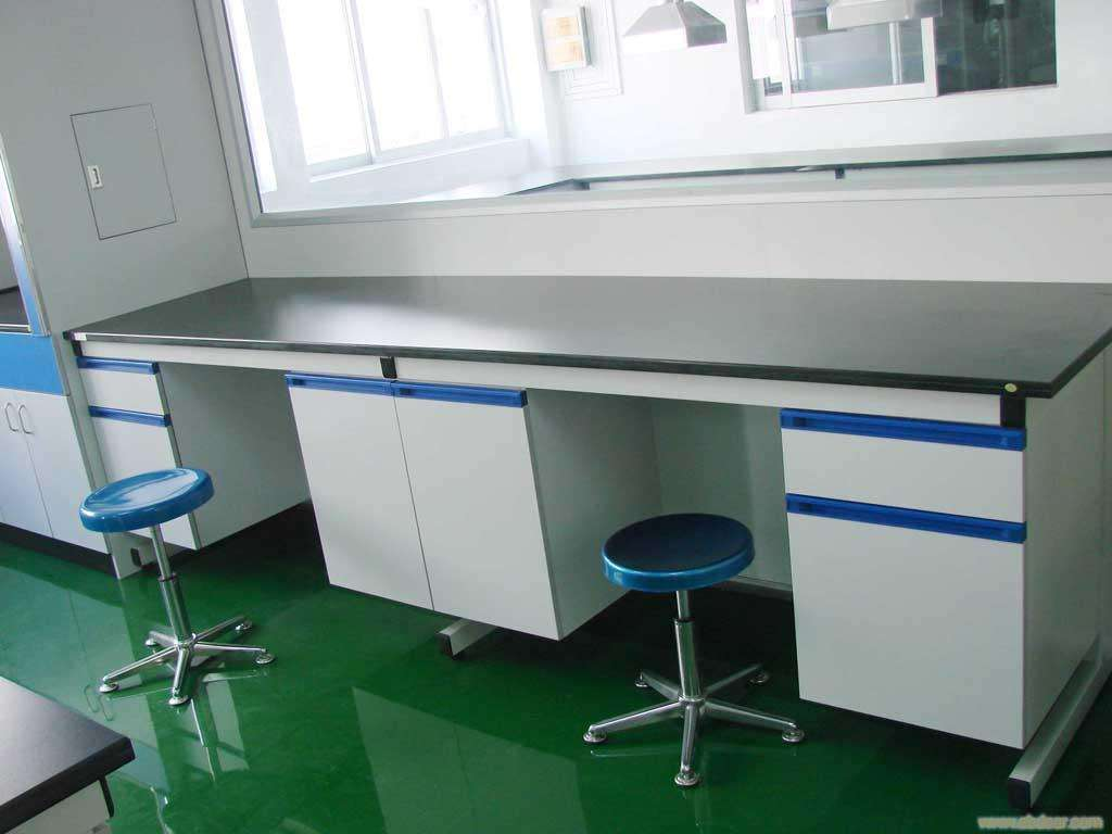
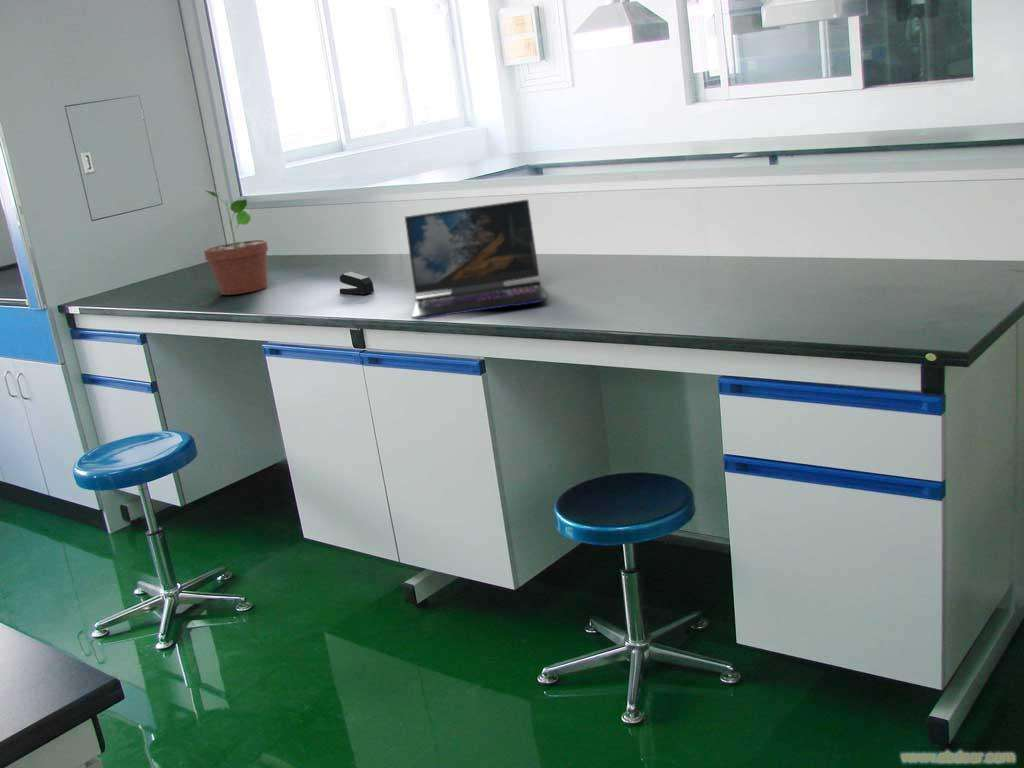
+ stapler [338,271,375,295]
+ potted plant [203,189,269,296]
+ laptop [404,198,548,320]
